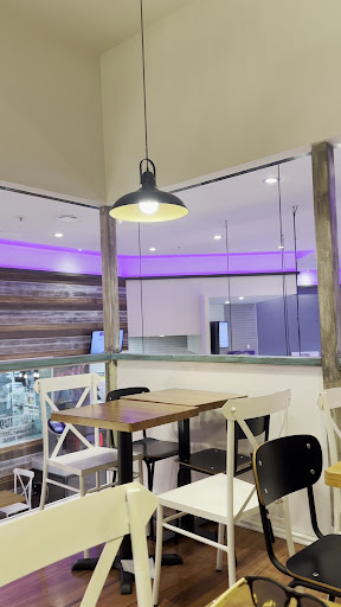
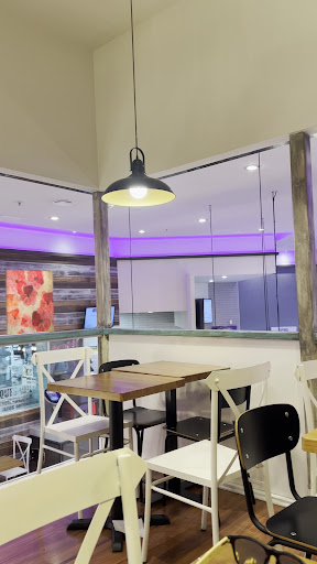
+ wall art [4,269,55,335]
